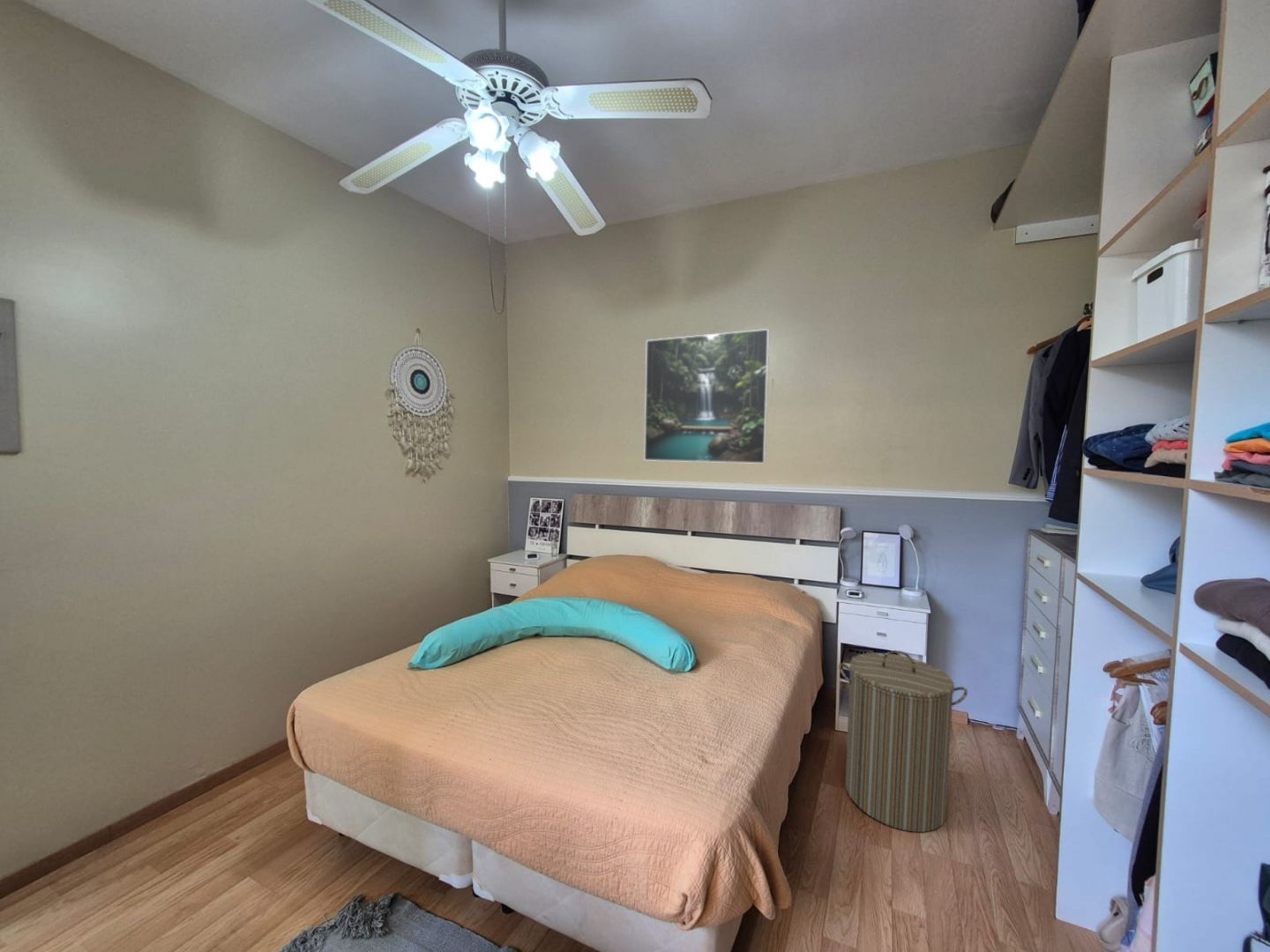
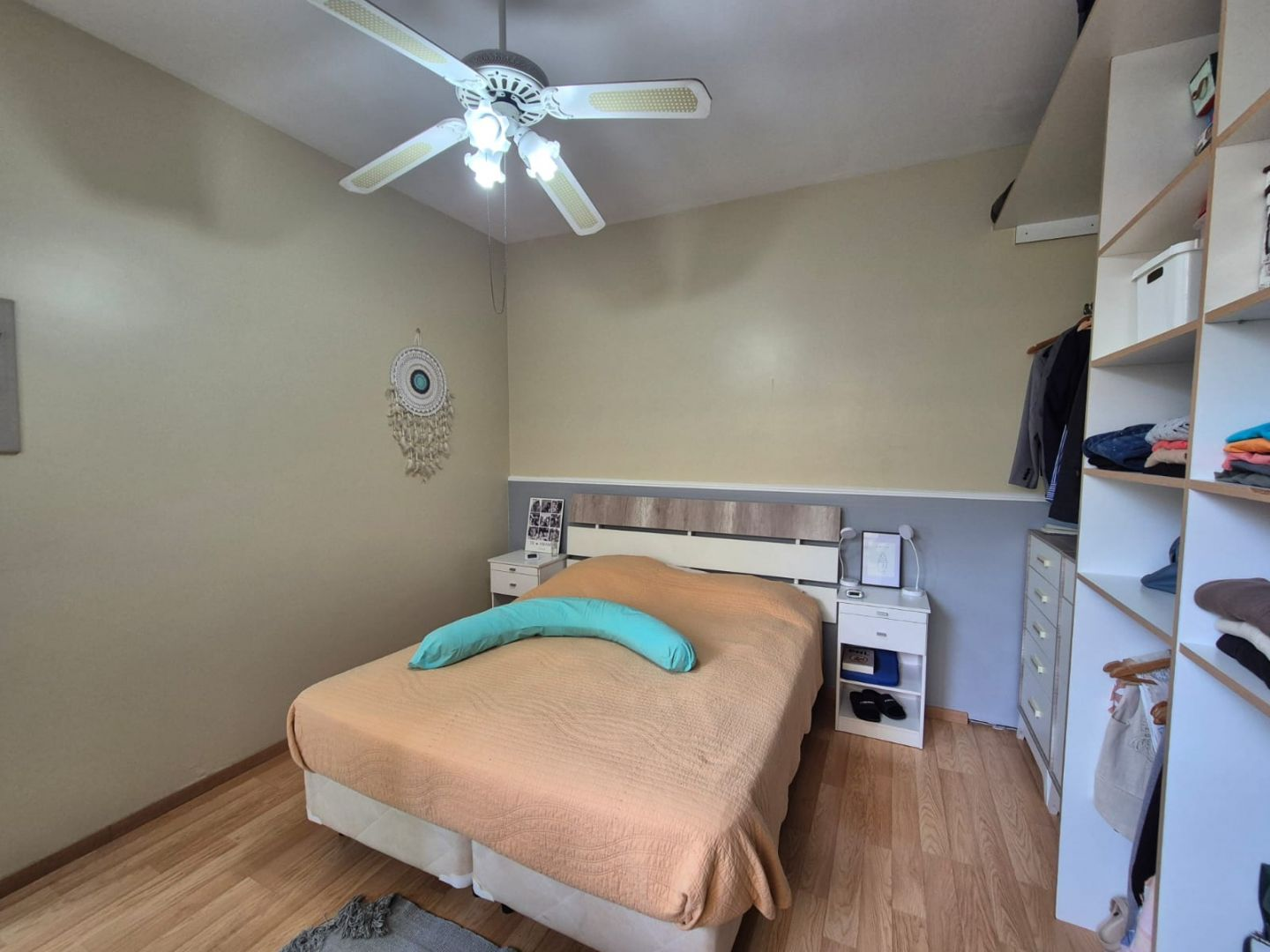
- laundry hamper [838,650,968,833]
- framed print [644,328,770,465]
